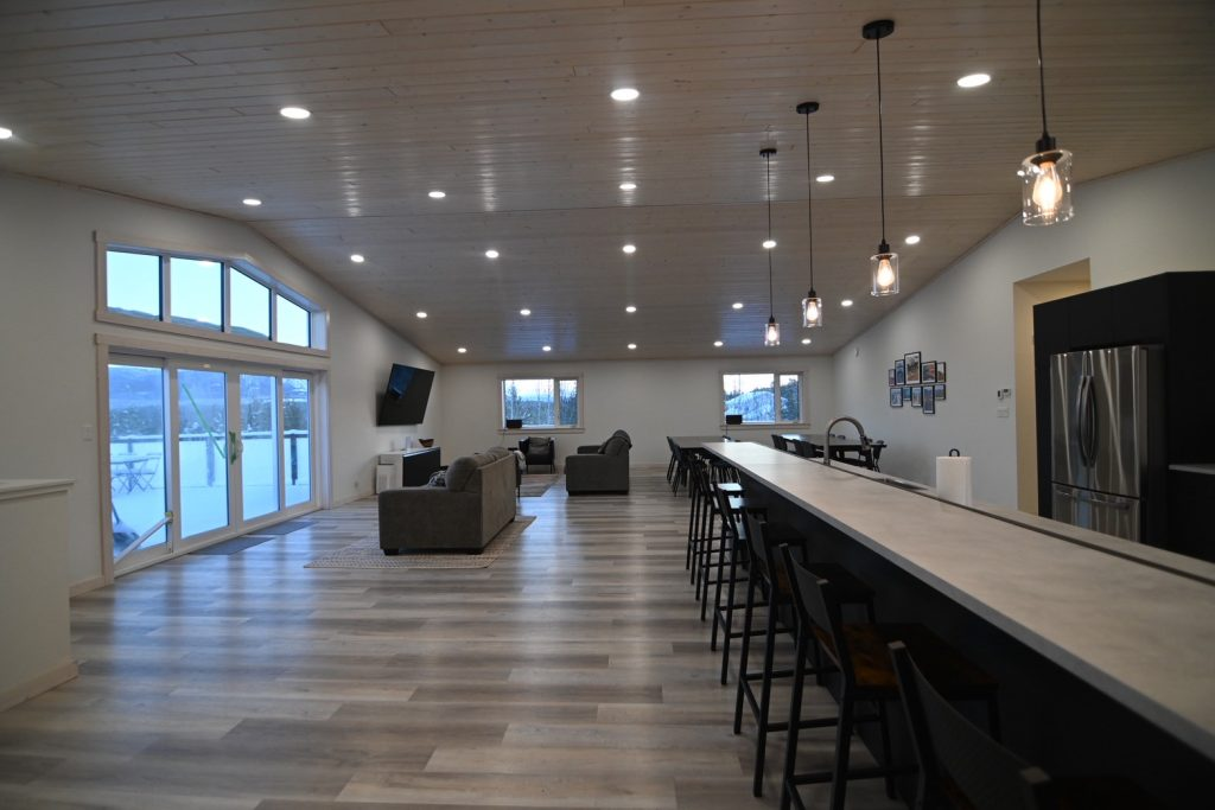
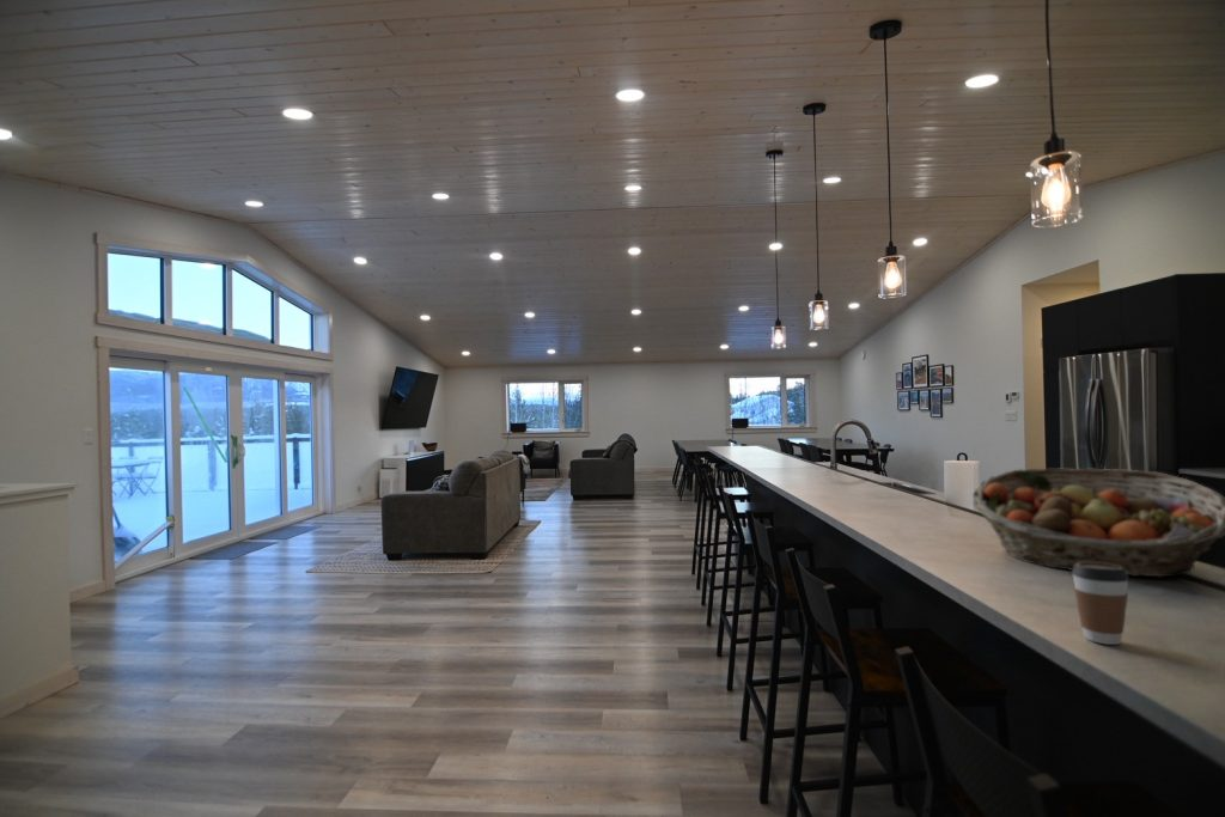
+ coffee cup [1071,562,1130,646]
+ fruit basket [971,468,1225,578]
